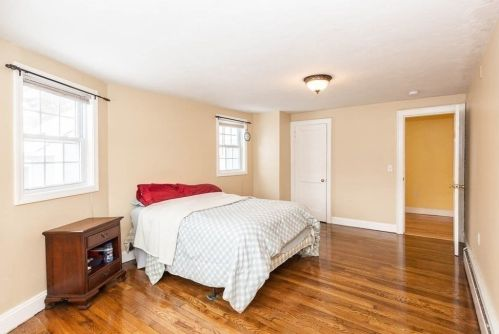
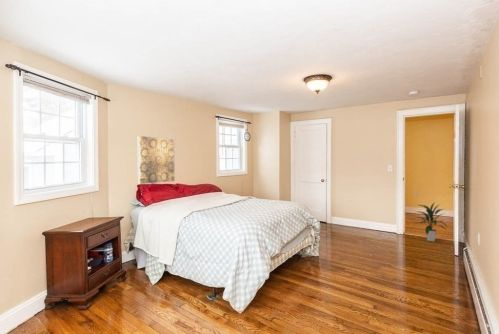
+ wall art [137,135,176,185]
+ indoor plant [413,201,449,243]
